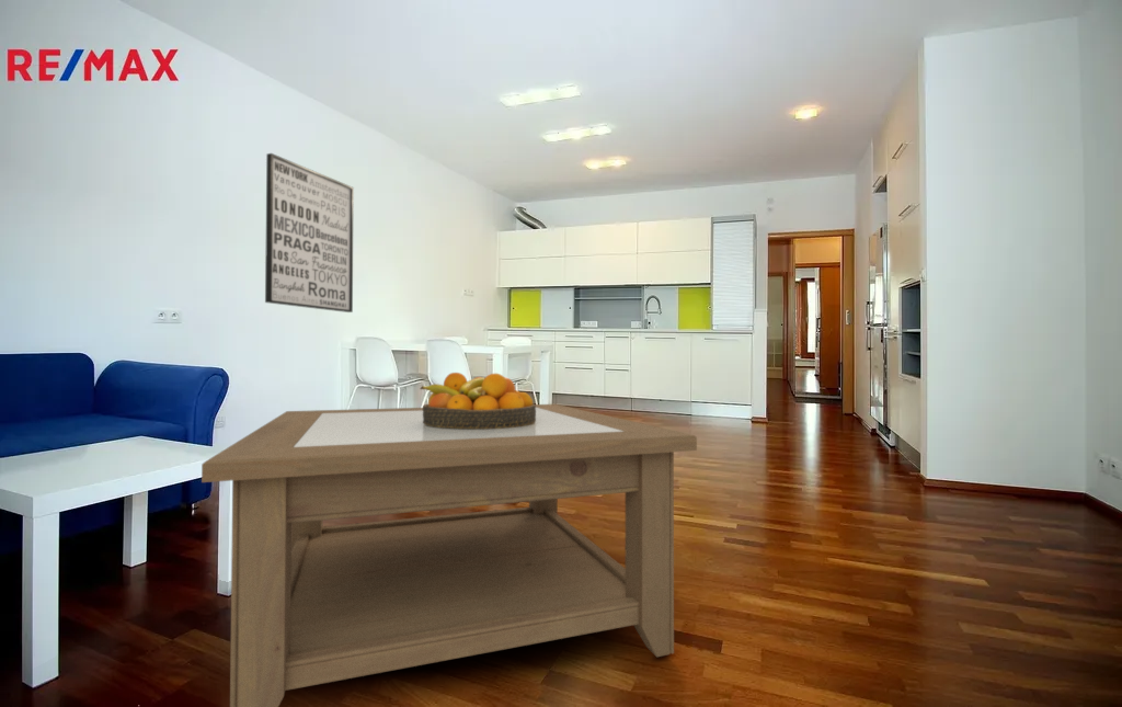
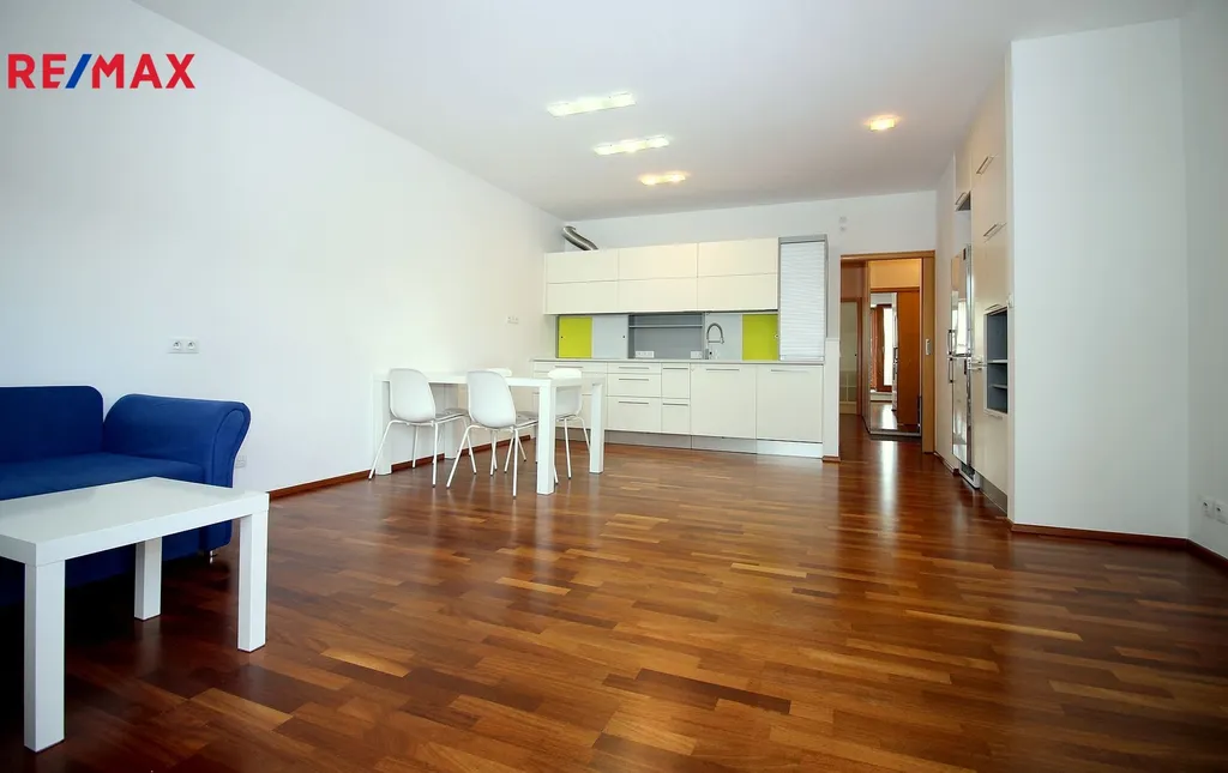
- coffee table [201,403,698,707]
- wall art [264,152,355,313]
- fruit bowl [419,372,536,429]
